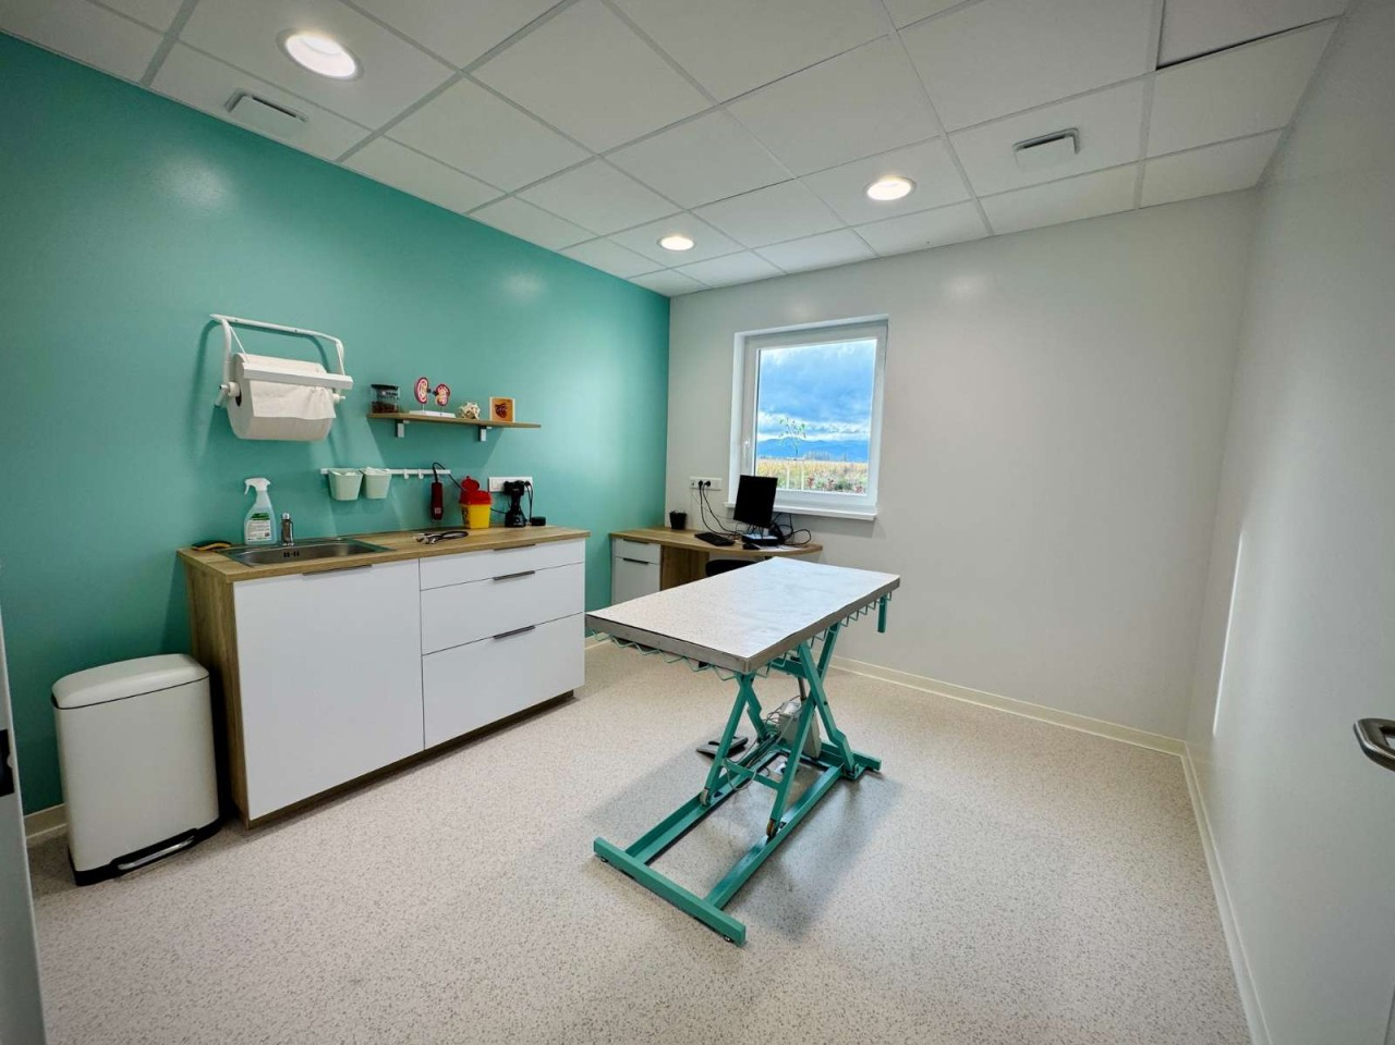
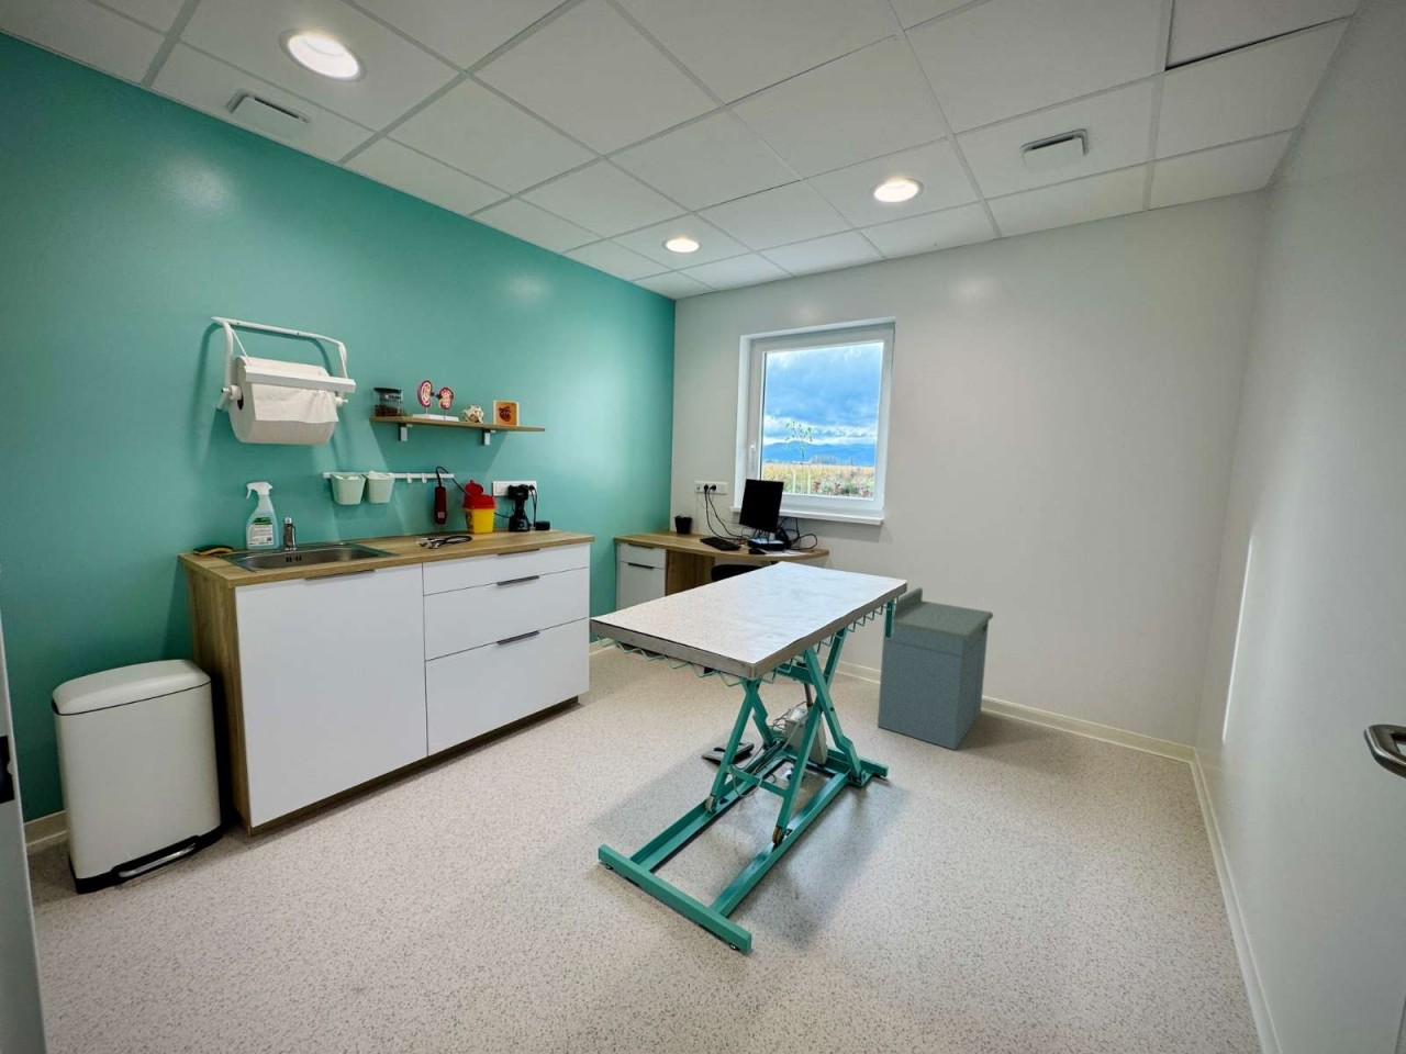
+ storage cabinet [877,587,994,751]
